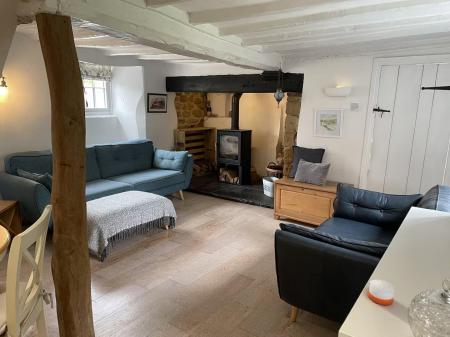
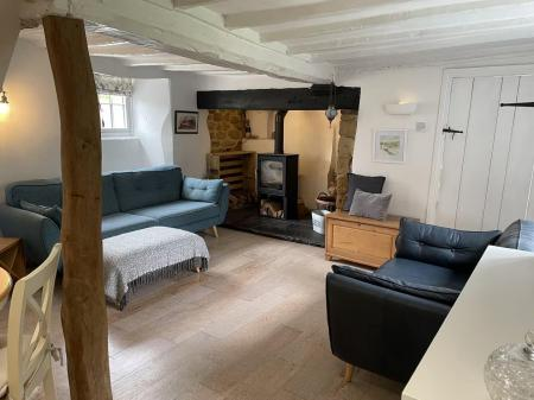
- candle [368,279,396,306]
